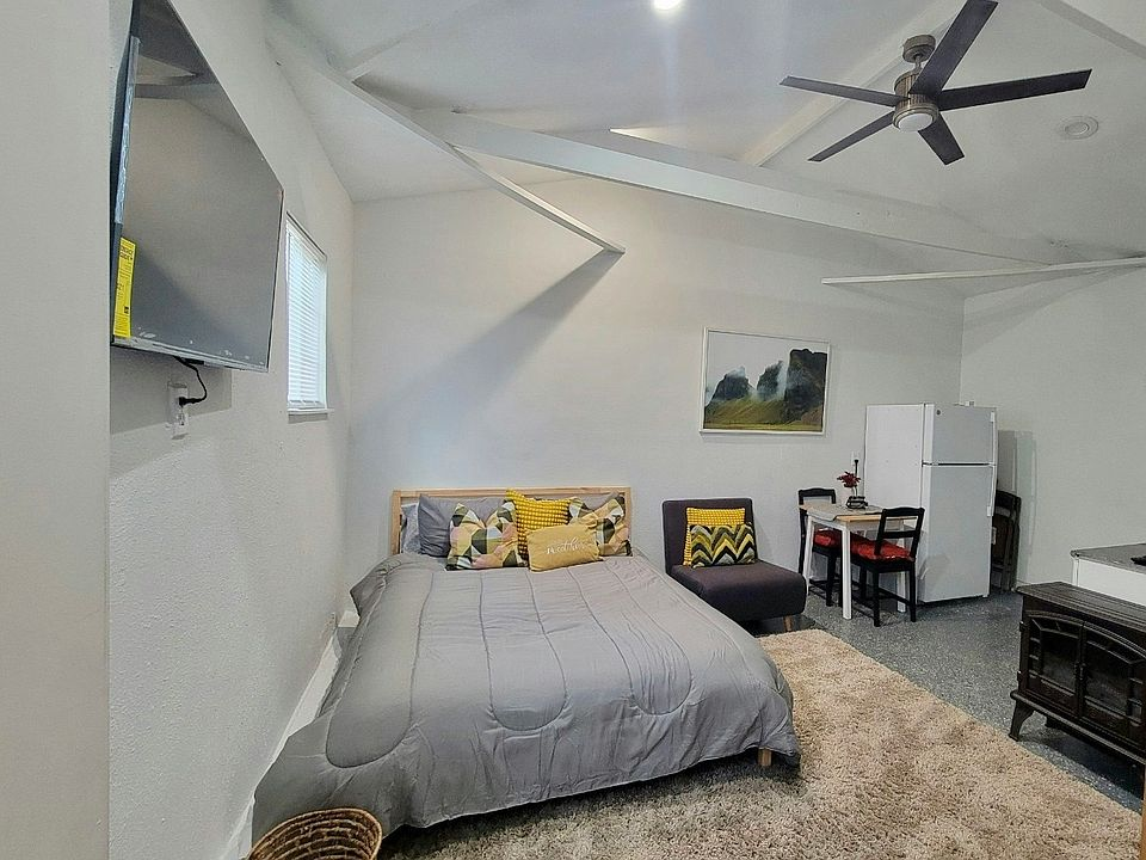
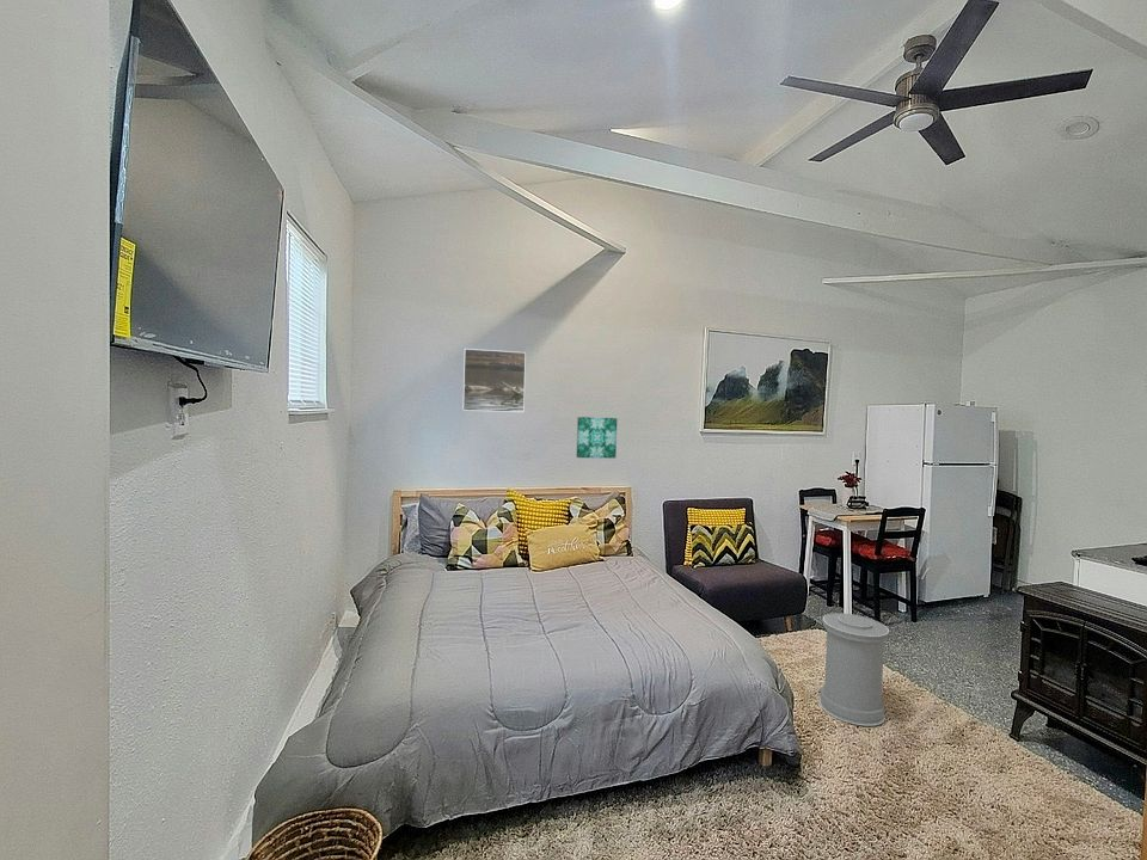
+ wall art [576,416,618,459]
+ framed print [461,348,527,413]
+ trash can [818,612,890,726]
